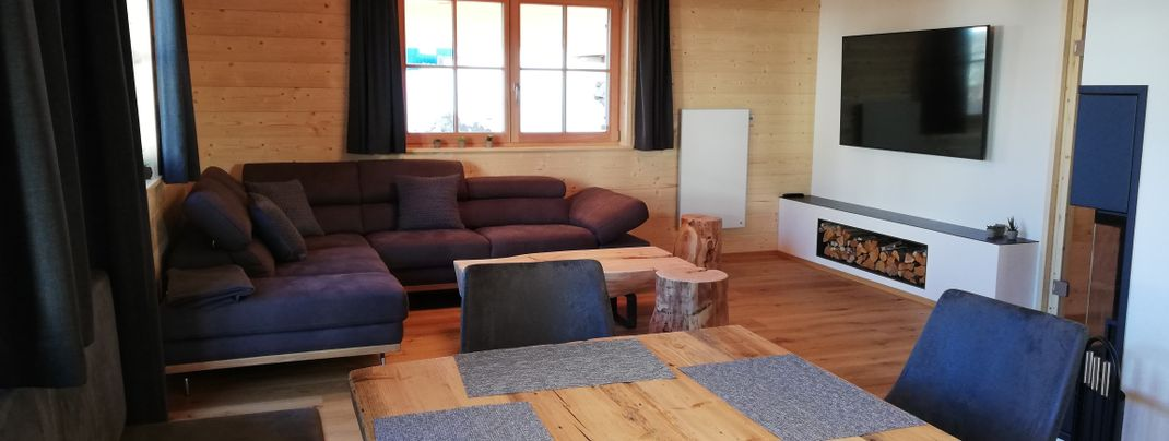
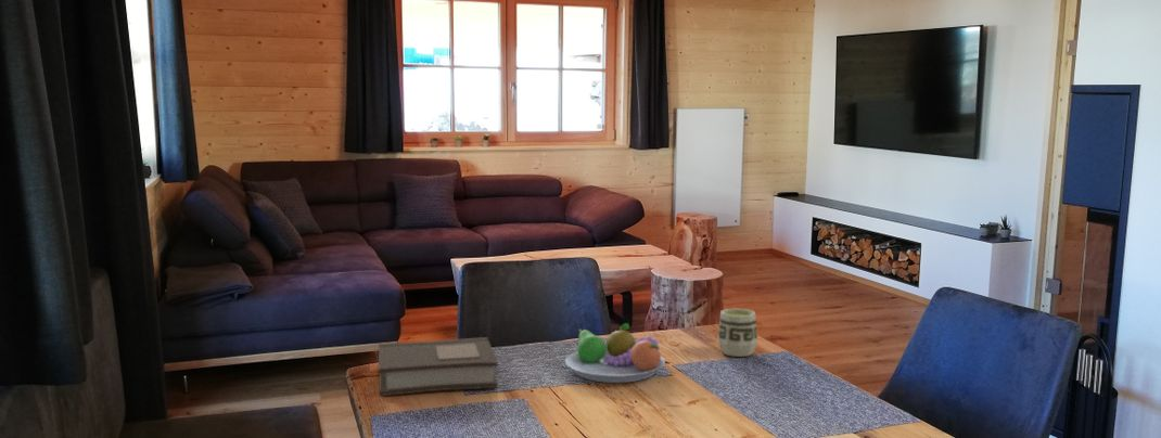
+ fruit bowl [564,322,666,384]
+ book [378,336,499,397]
+ cup [716,308,758,358]
